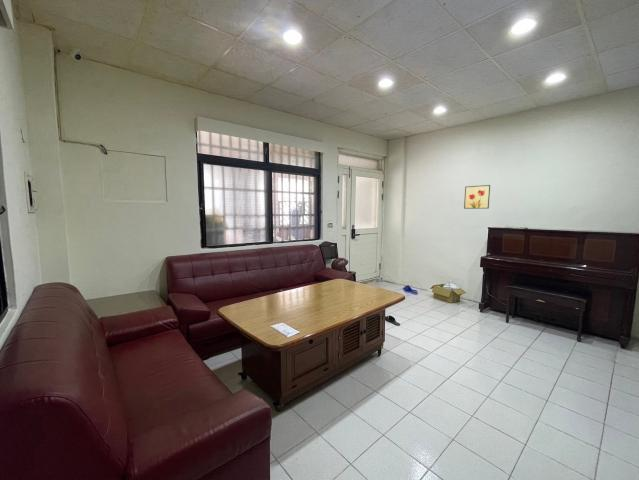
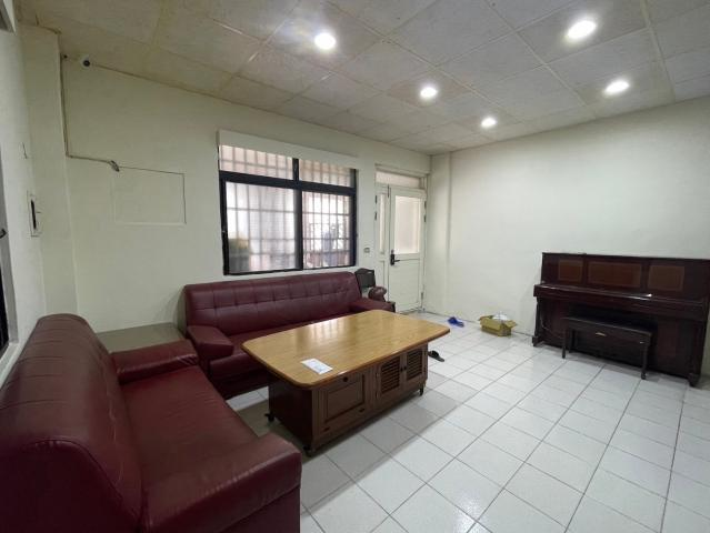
- wall art [463,184,491,210]
